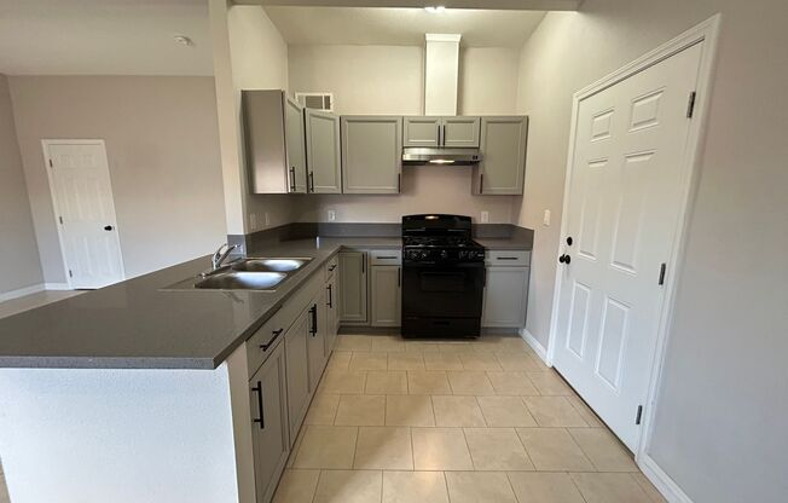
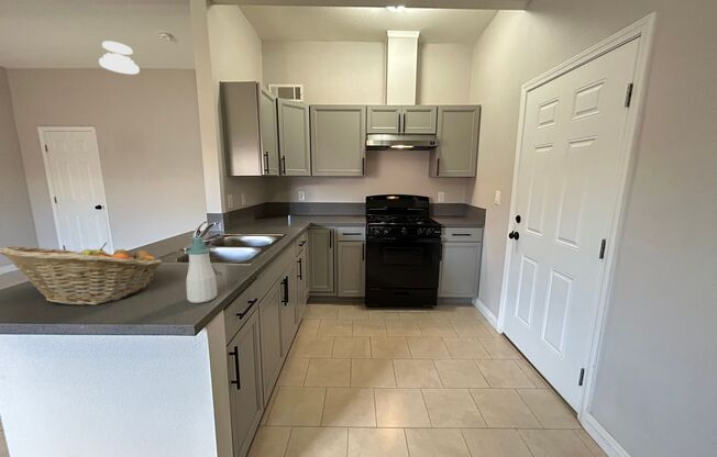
+ ceiling light [98,40,141,75]
+ fruit basket [0,242,163,306]
+ soap bottle [186,236,218,304]
